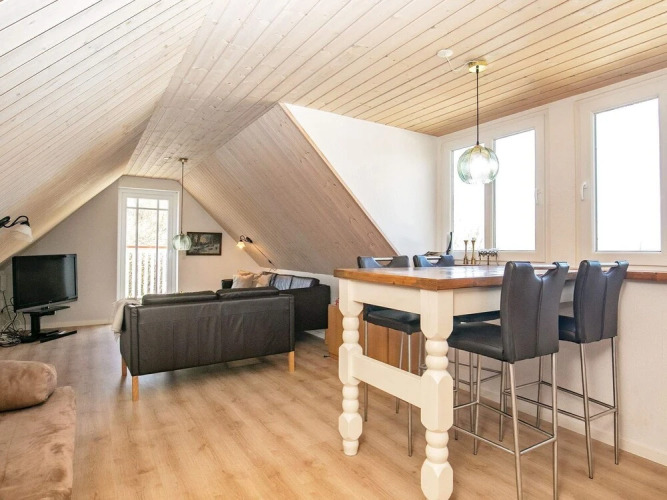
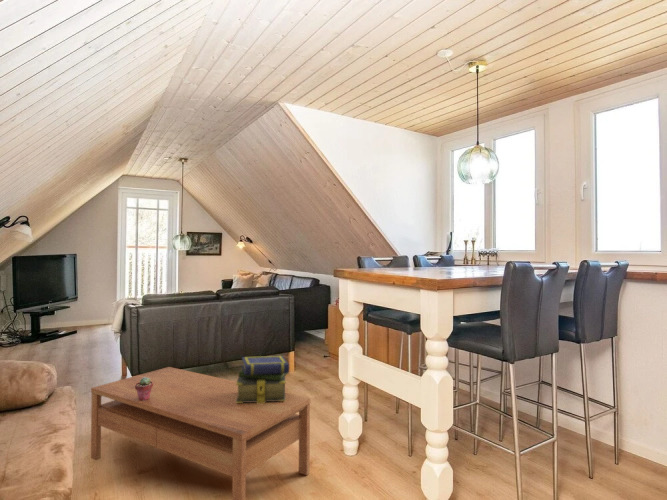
+ coffee table [90,366,312,500]
+ potted succulent [135,377,153,401]
+ stack of books [236,355,290,404]
